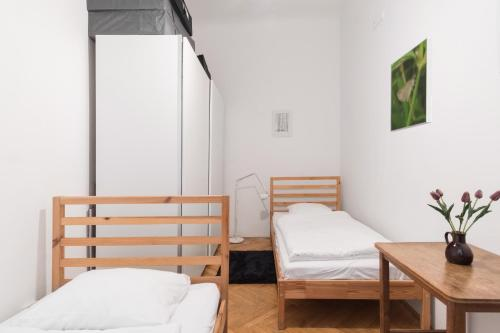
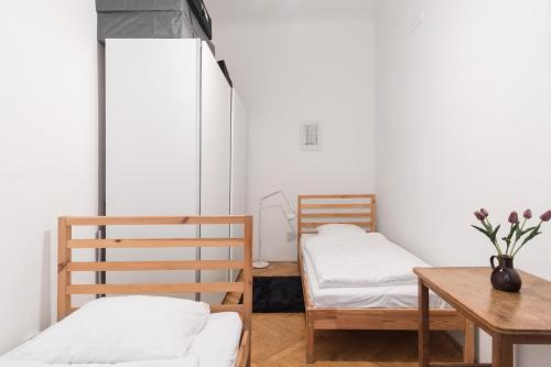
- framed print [389,37,433,133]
